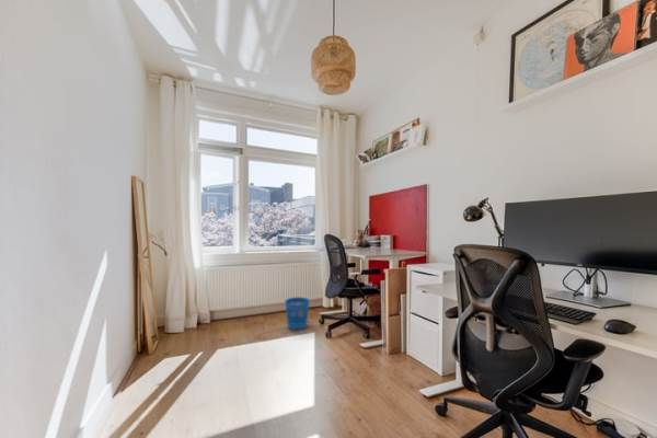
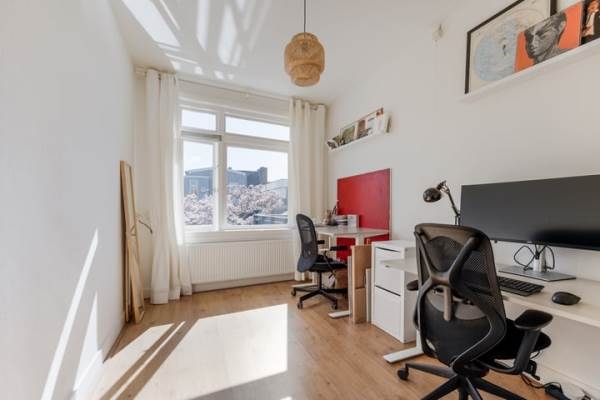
- wastebasket [284,296,311,331]
